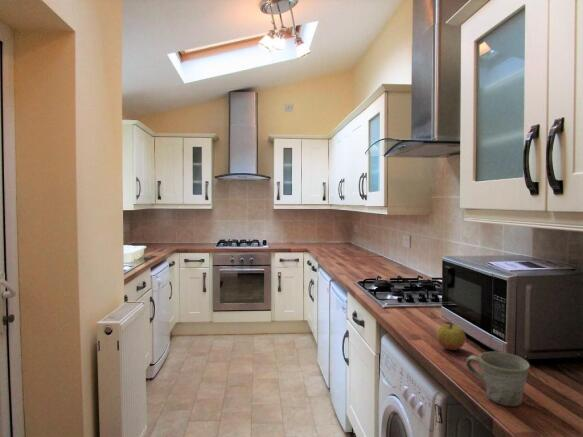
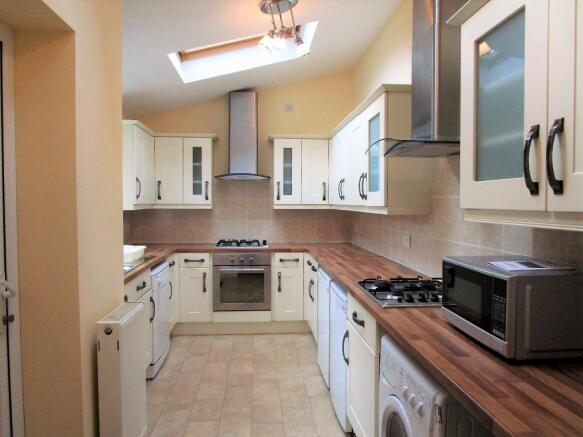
- mug [465,351,531,407]
- apple [435,323,467,351]
